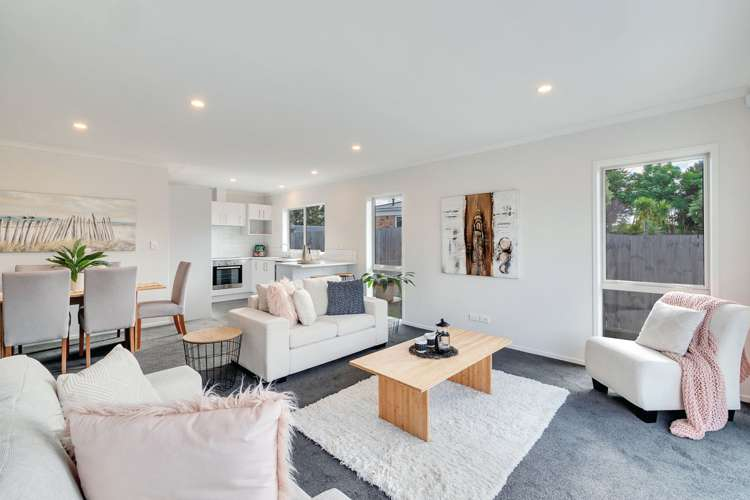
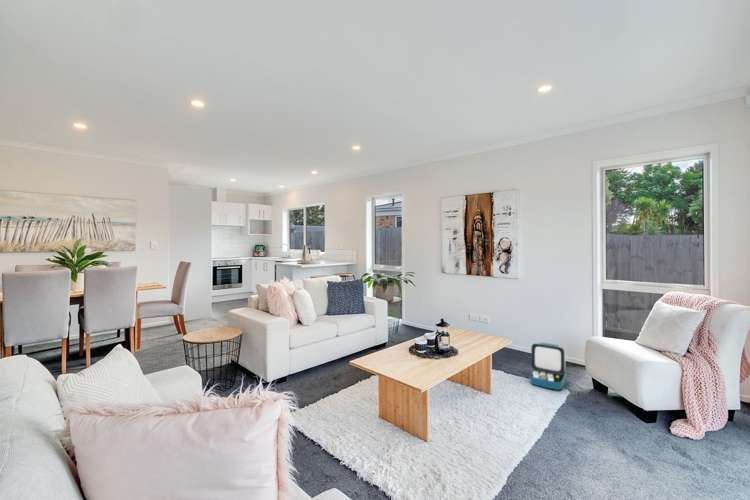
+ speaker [529,341,568,391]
